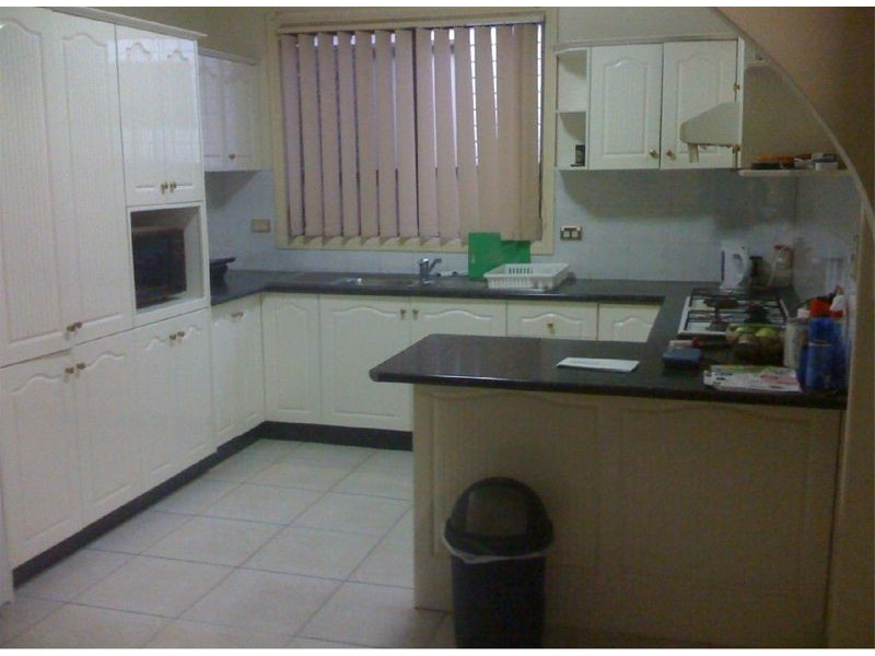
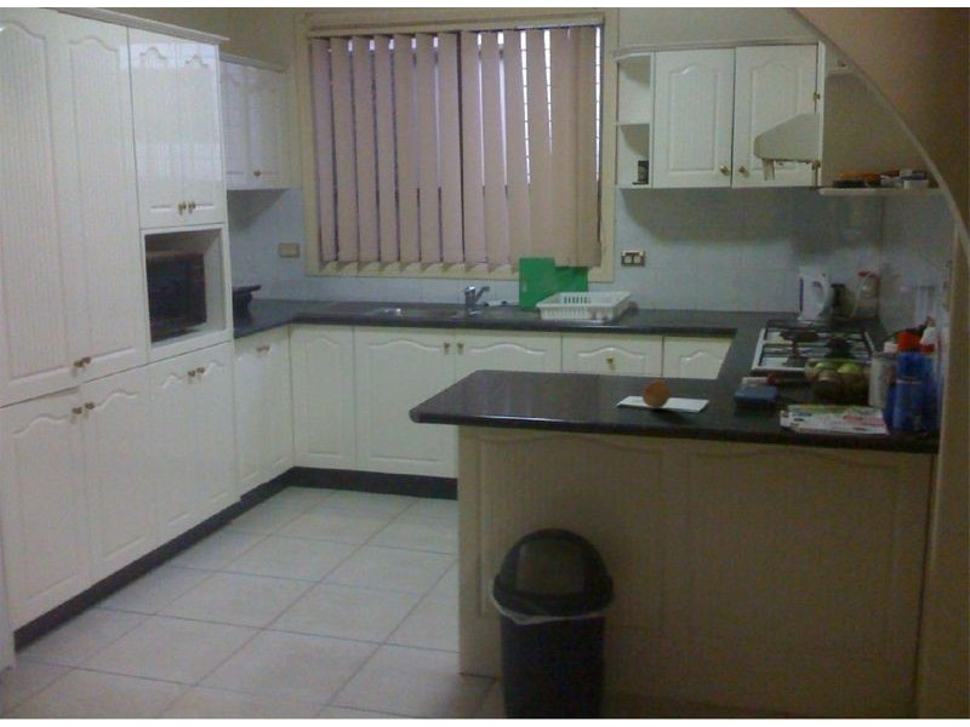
+ fruit [640,378,673,410]
